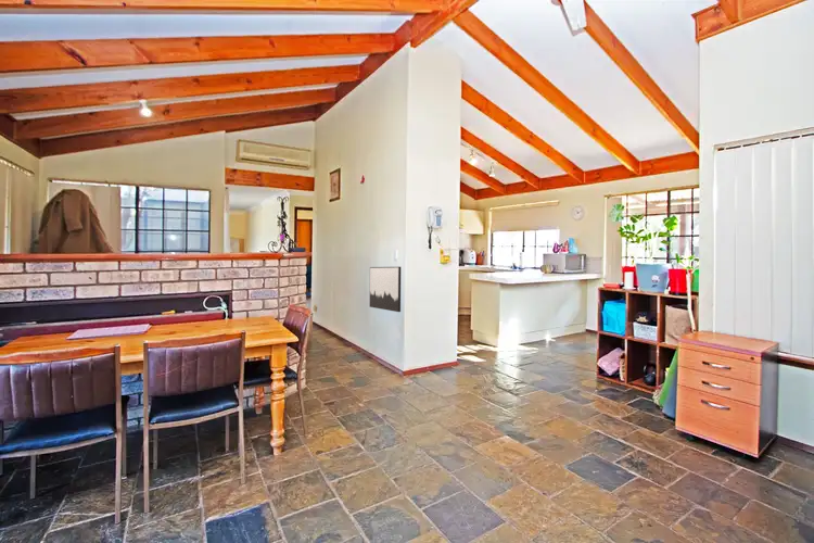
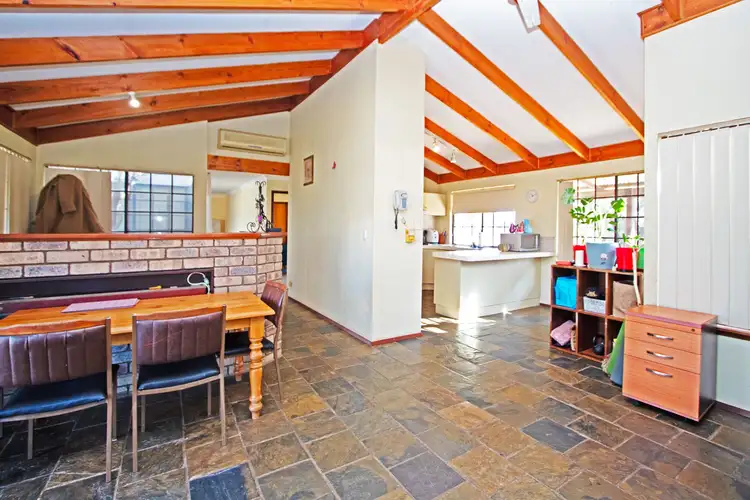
- wall art [369,266,402,313]
